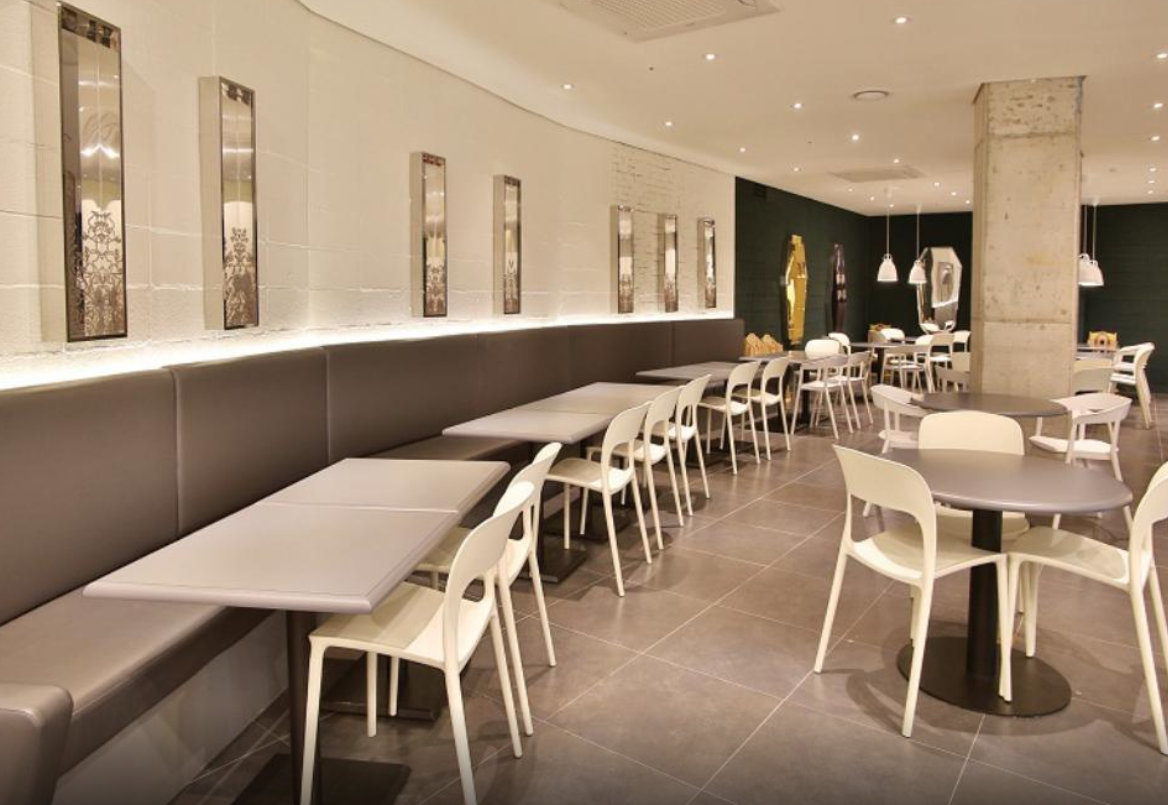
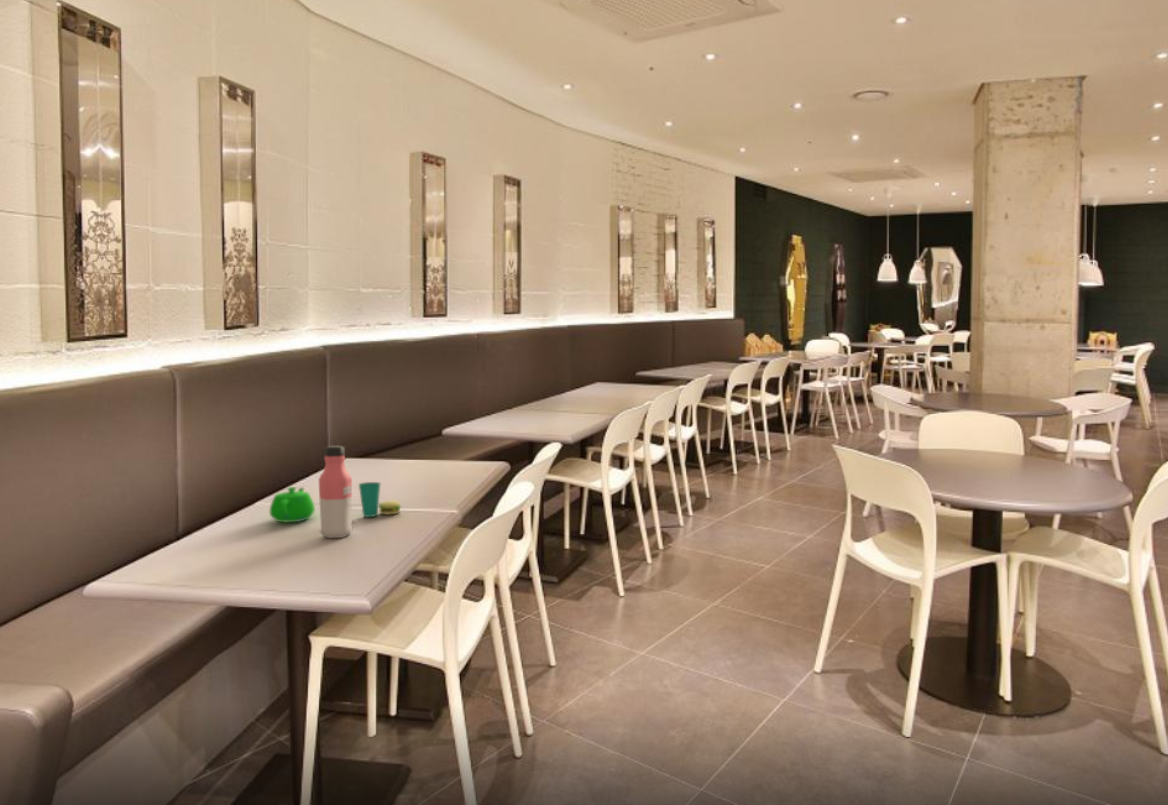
+ teapot [269,486,316,523]
+ water bottle [318,445,354,539]
+ cup [358,481,402,518]
